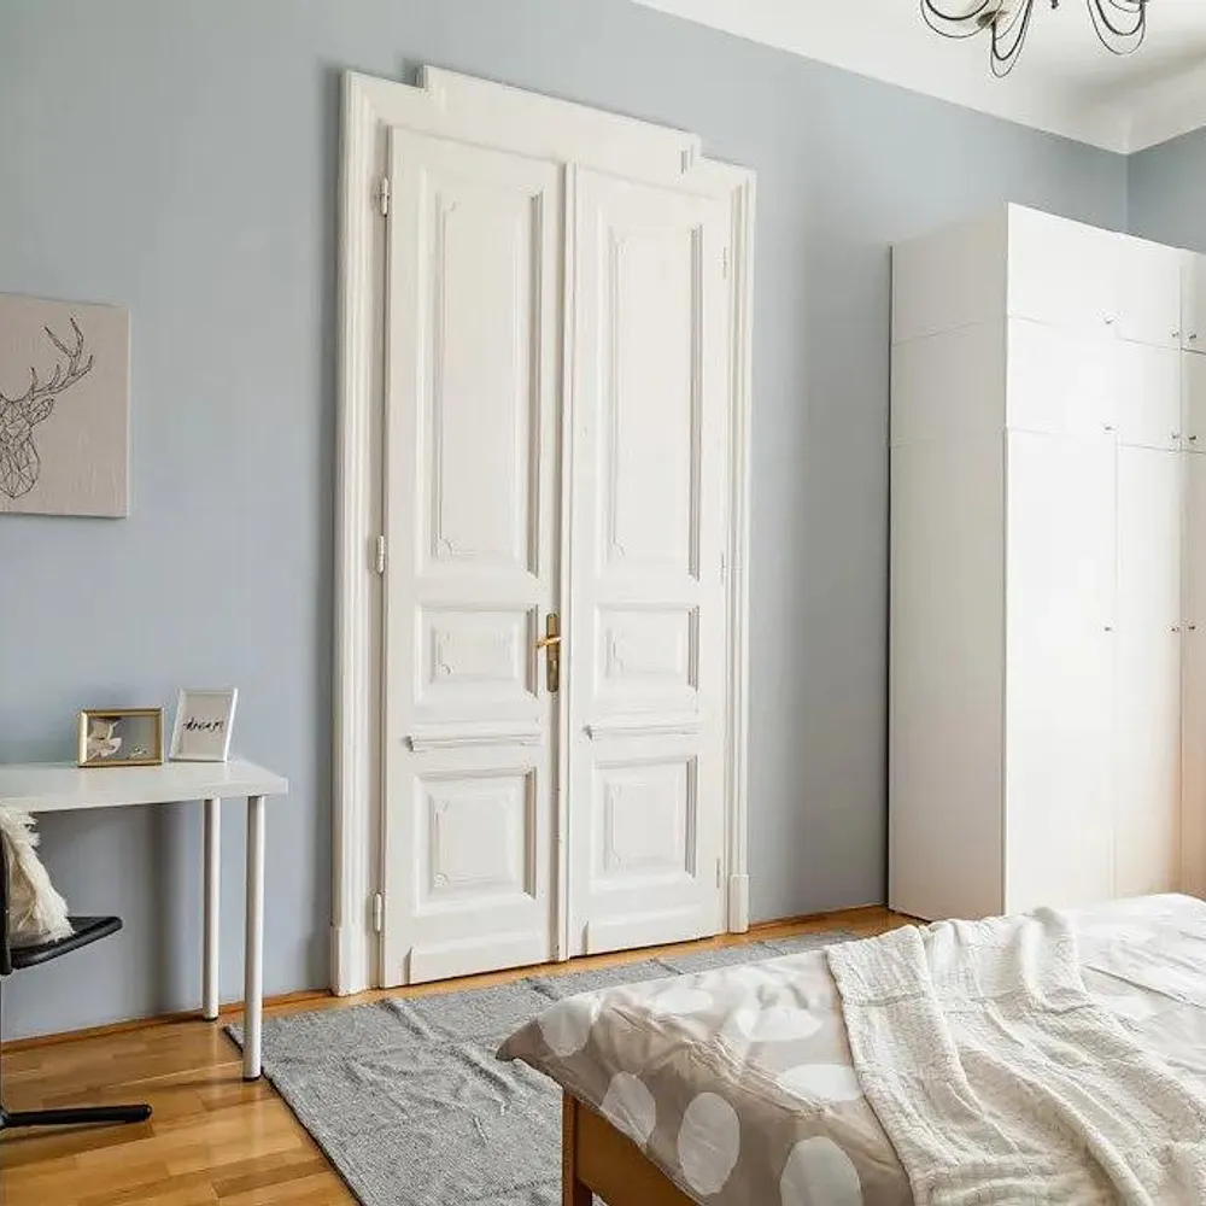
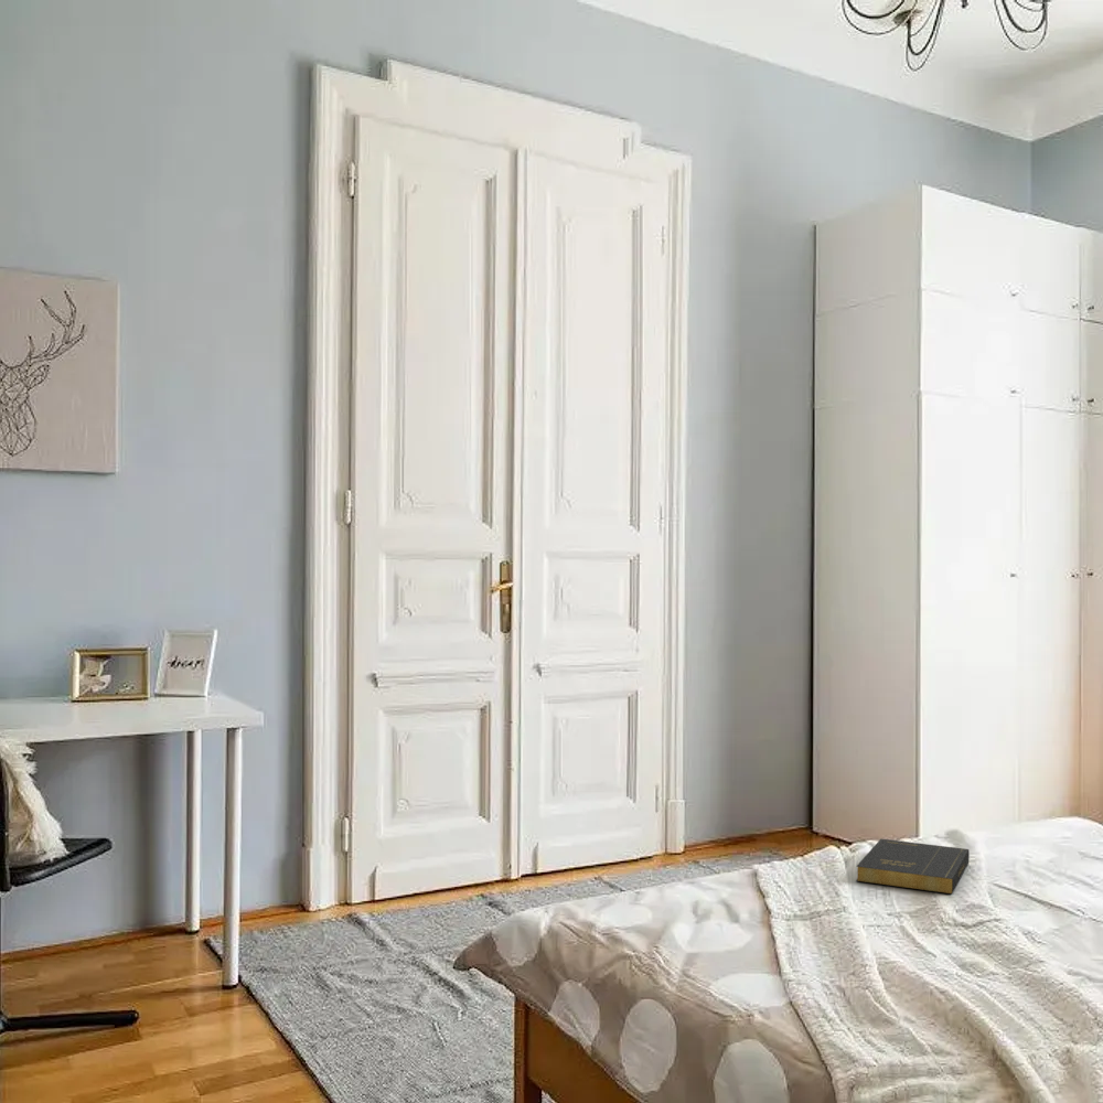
+ book [855,838,971,895]
